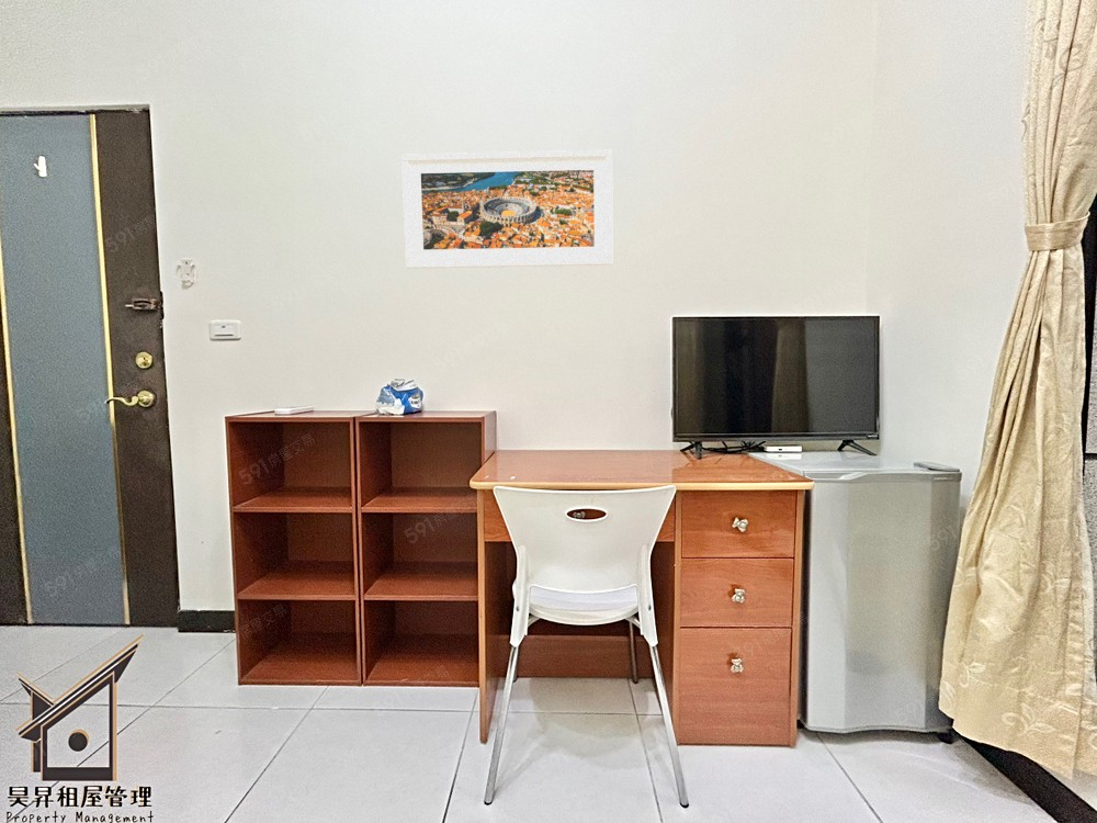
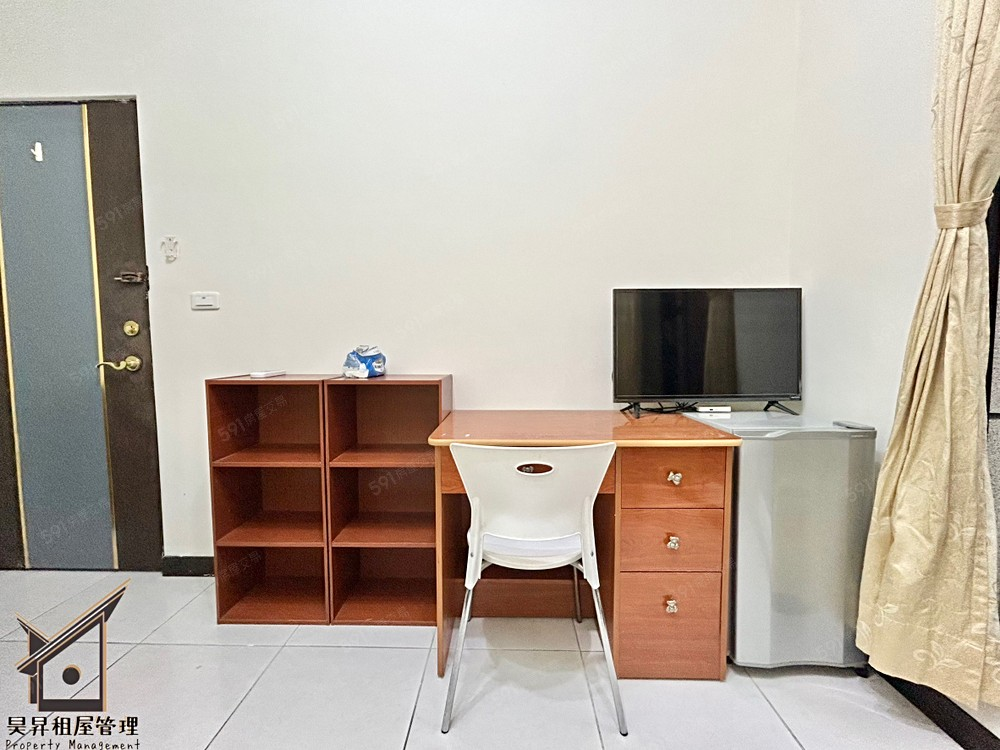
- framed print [400,149,613,270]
